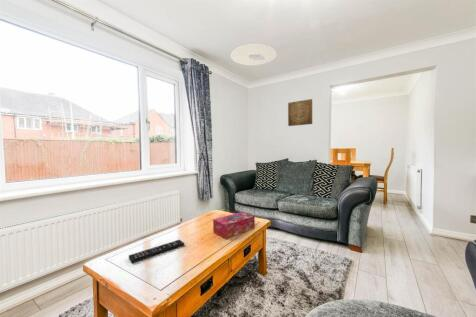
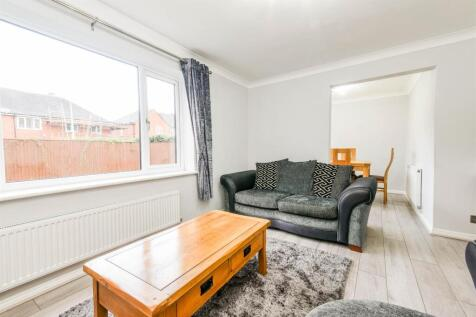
- ceiling light [230,43,278,67]
- tissue box [212,211,256,240]
- remote control [128,239,185,264]
- wall art [287,98,313,127]
